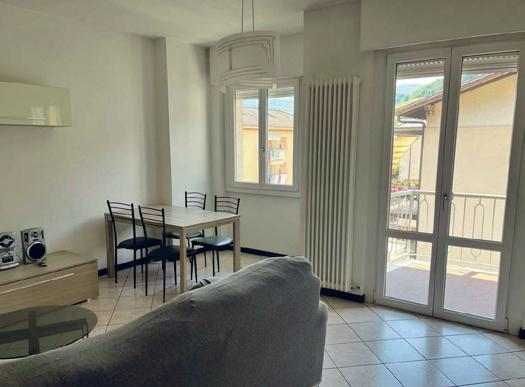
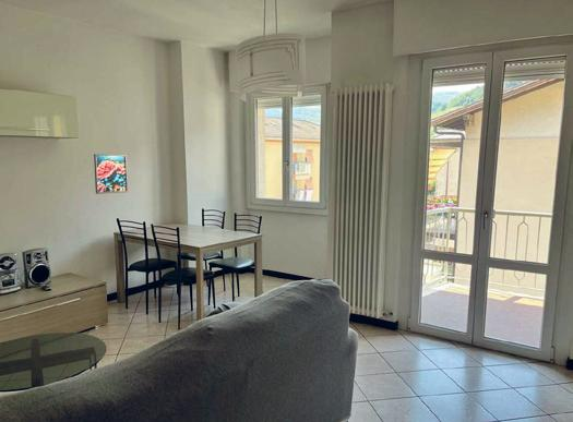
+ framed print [93,153,129,195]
